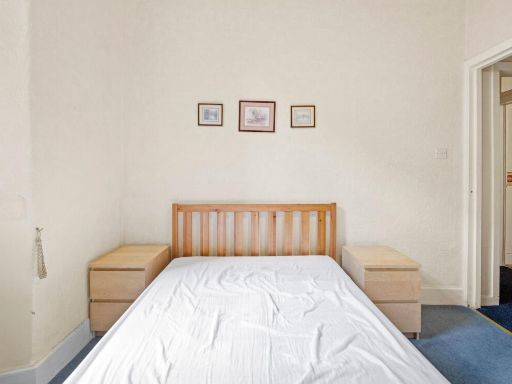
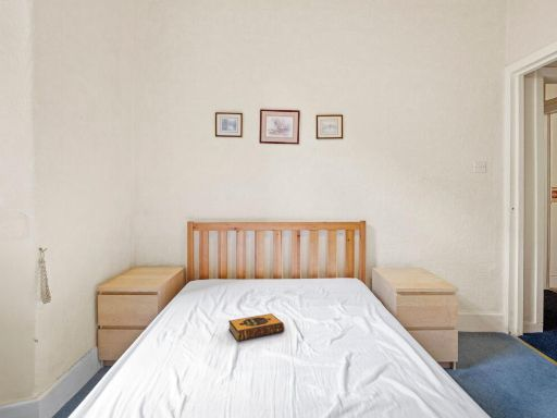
+ hardback book [227,312,286,343]
